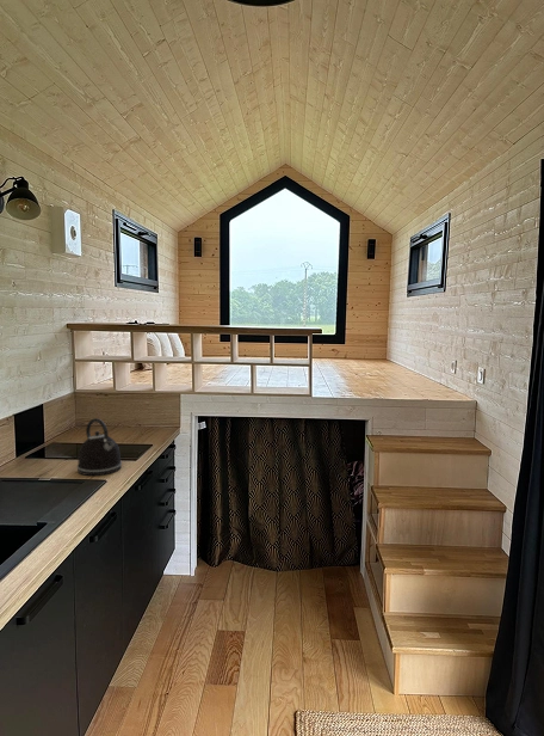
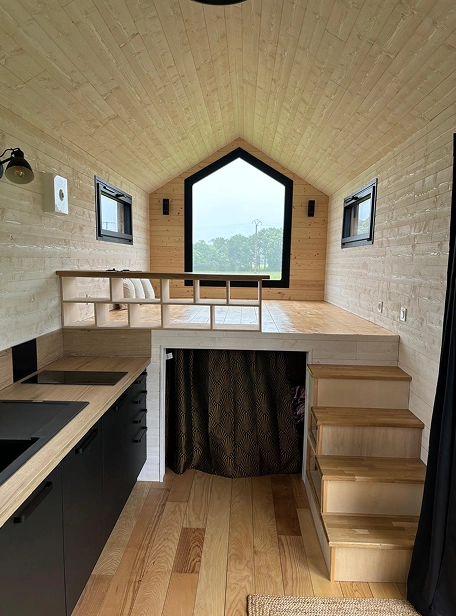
- kettle [75,417,123,477]
